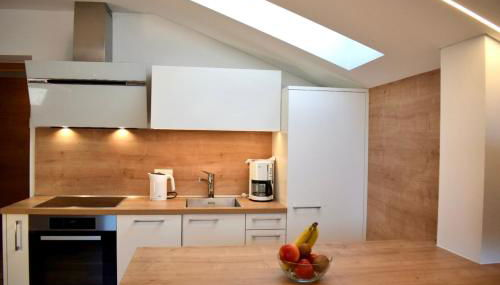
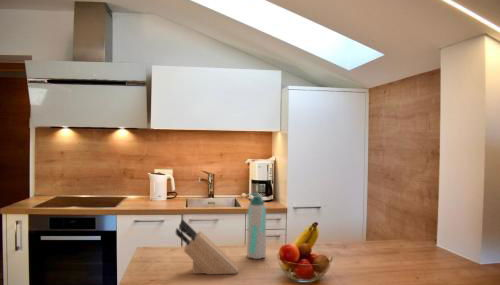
+ water bottle [246,192,267,260]
+ knife block [175,218,239,275]
